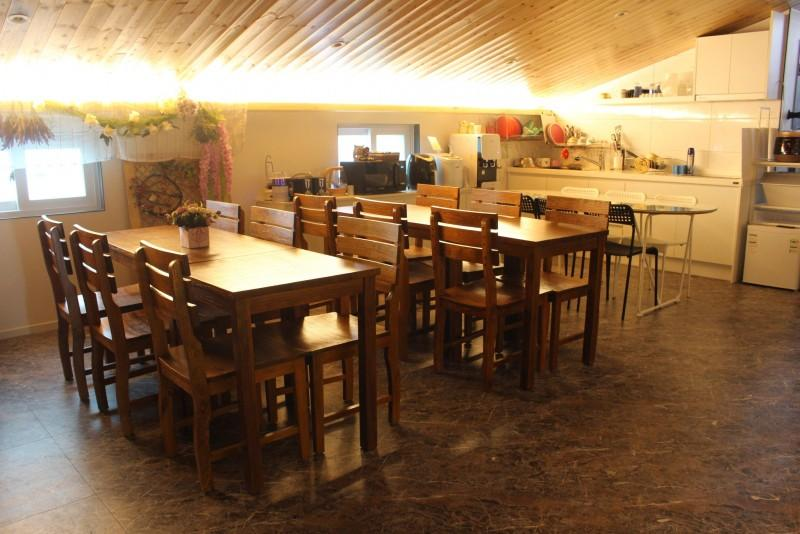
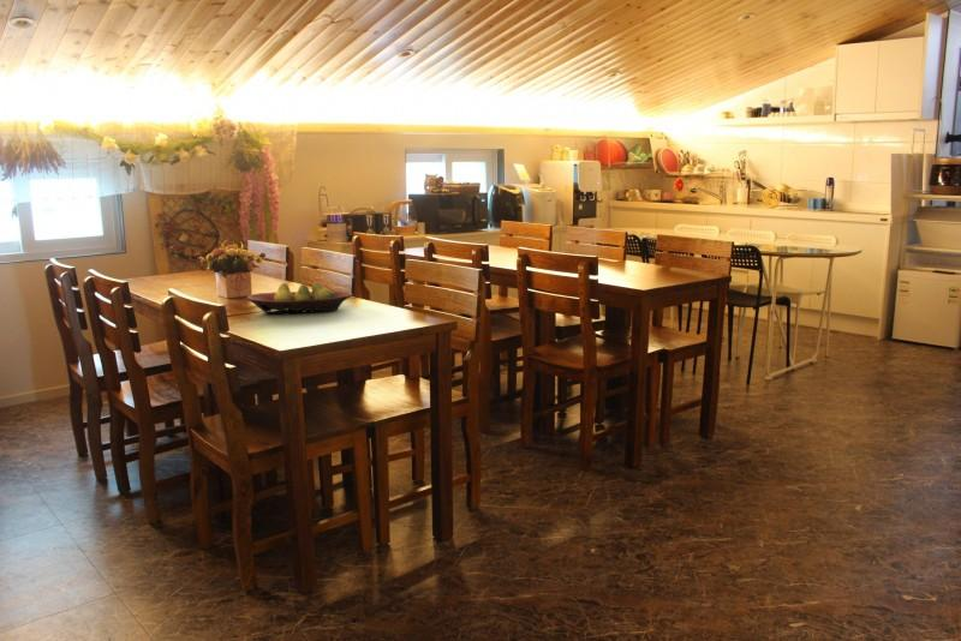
+ fruit bowl [245,281,353,314]
